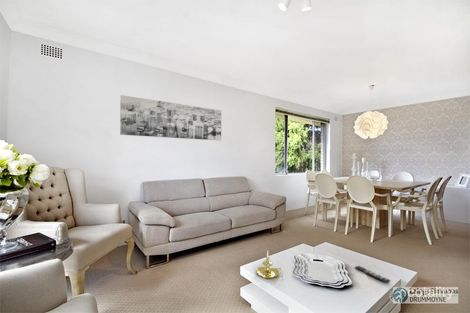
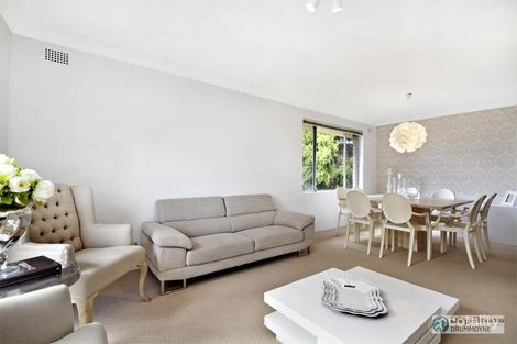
- candle holder [255,250,283,279]
- remote control [354,265,391,284]
- wall art [119,94,222,142]
